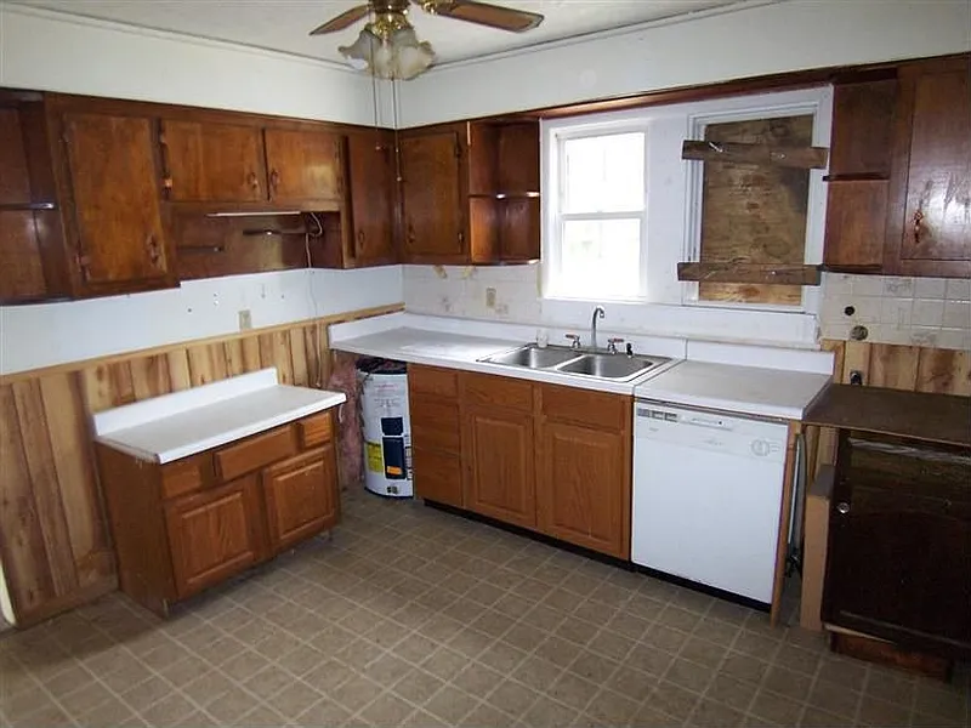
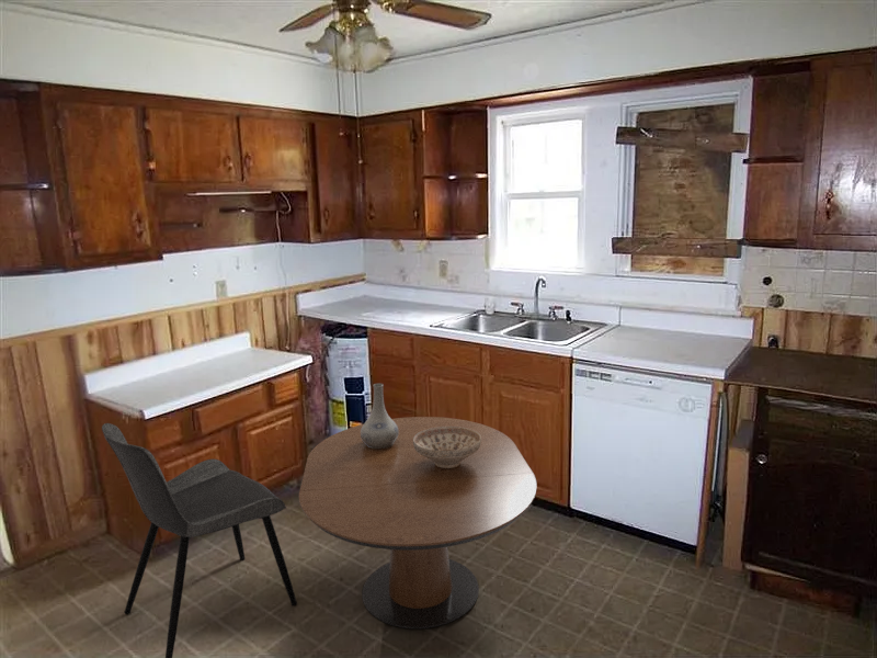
+ dining table [298,416,537,629]
+ decorative bowl [413,427,481,468]
+ vase [361,383,399,449]
+ dining chair [101,422,298,658]
